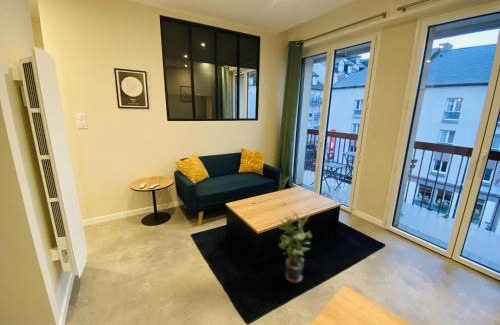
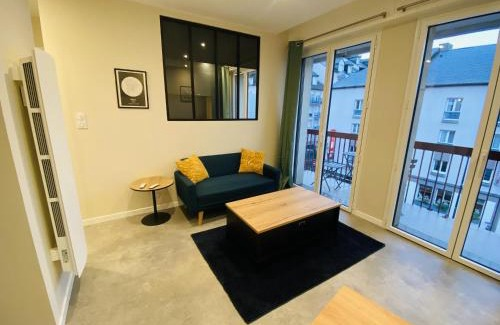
- potted plant [276,210,312,283]
